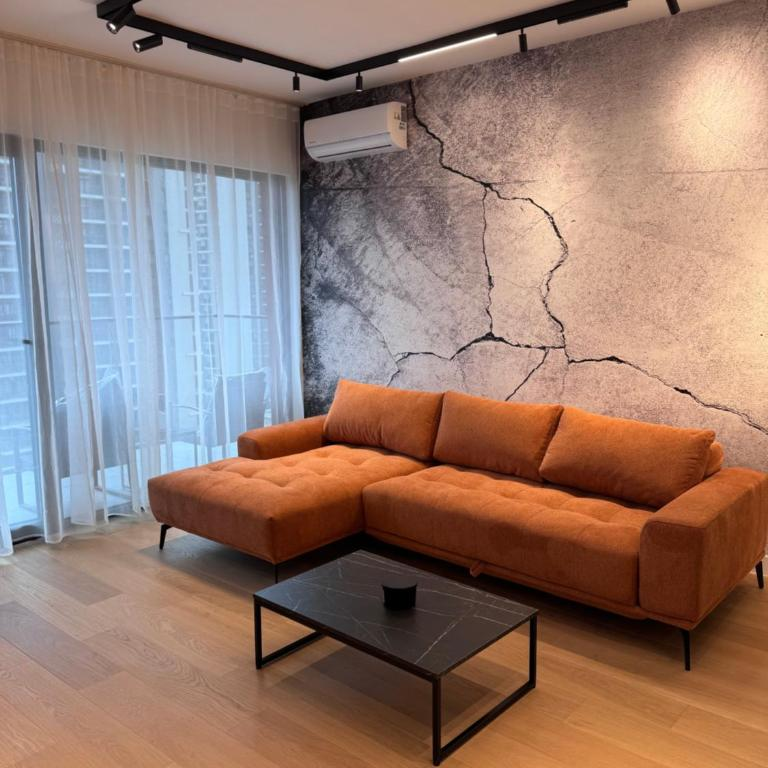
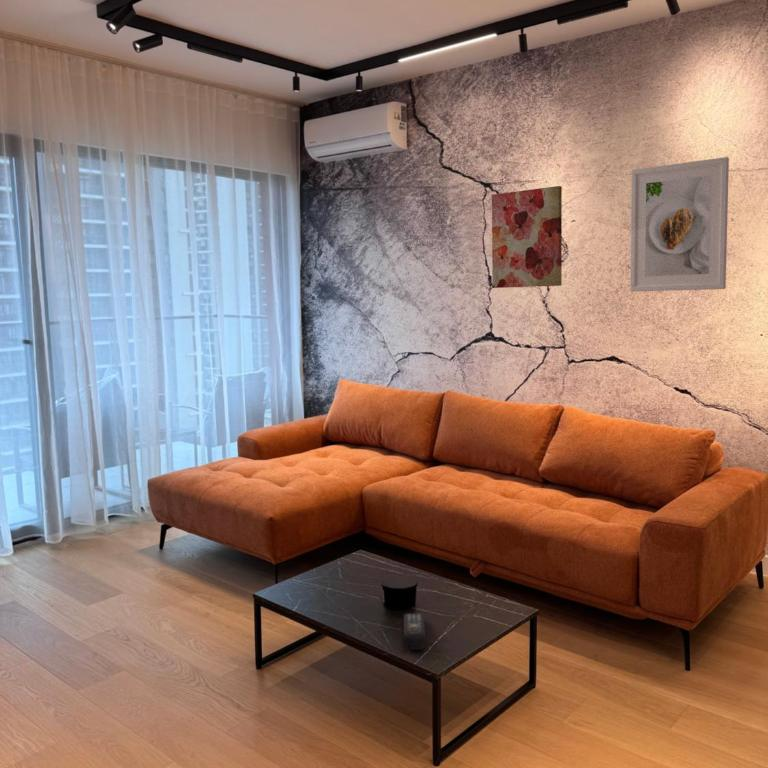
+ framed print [629,156,730,293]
+ wall art [491,185,563,289]
+ remote control [403,612,427,651]
